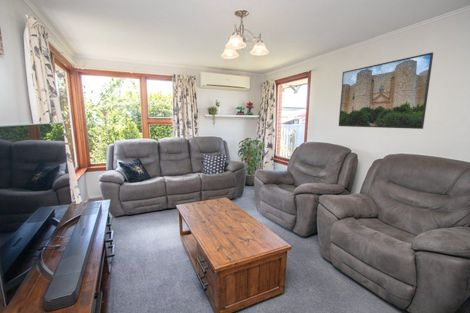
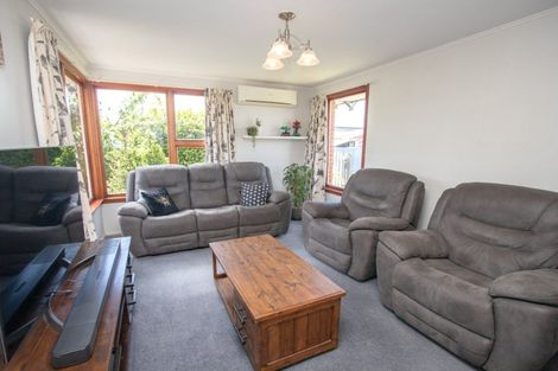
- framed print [338,51,434,130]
